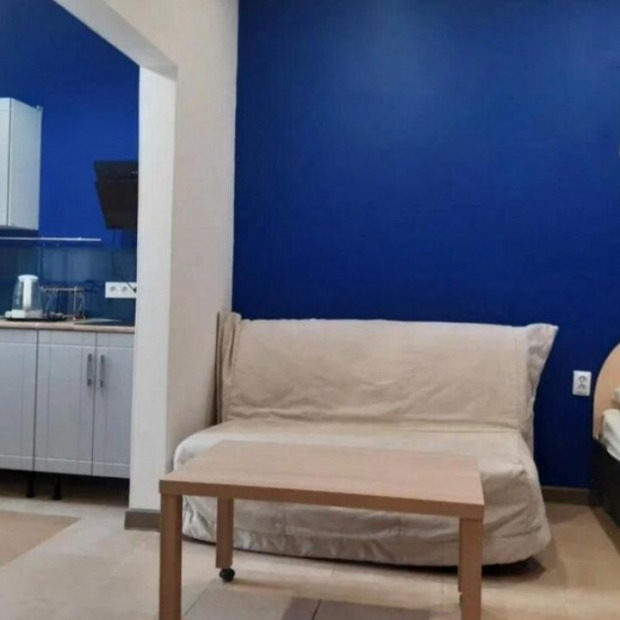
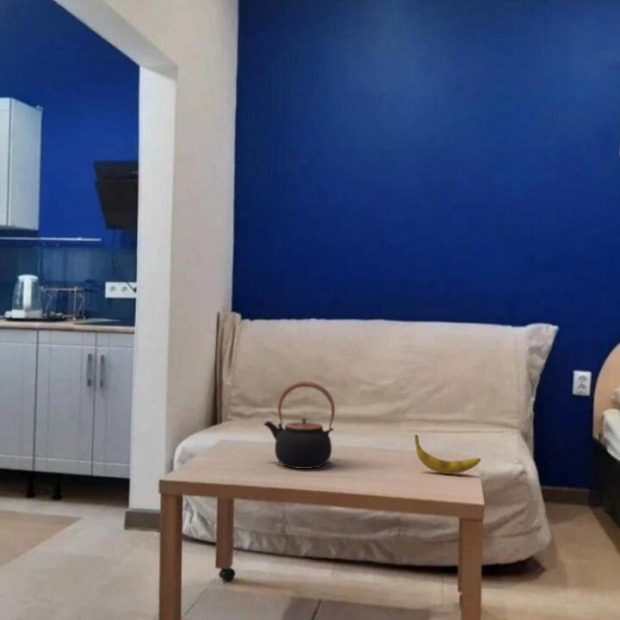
+ teapot [262,380,336,470]
+ banana [414,434,482,475]
